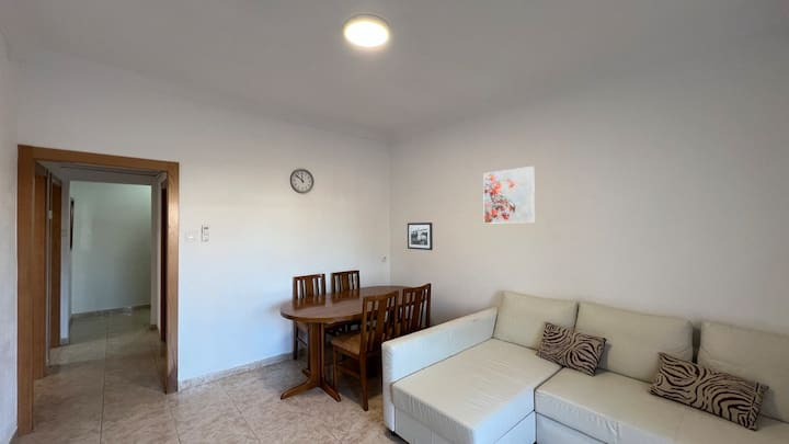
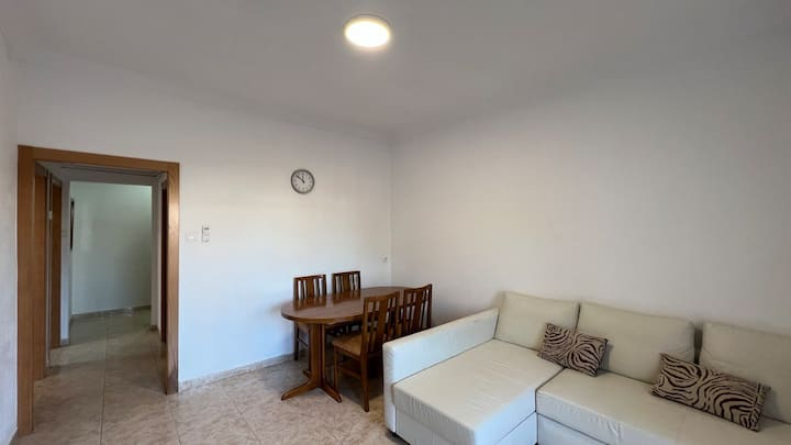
- picture frame [407,221,434,251]
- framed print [482,166,536,225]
